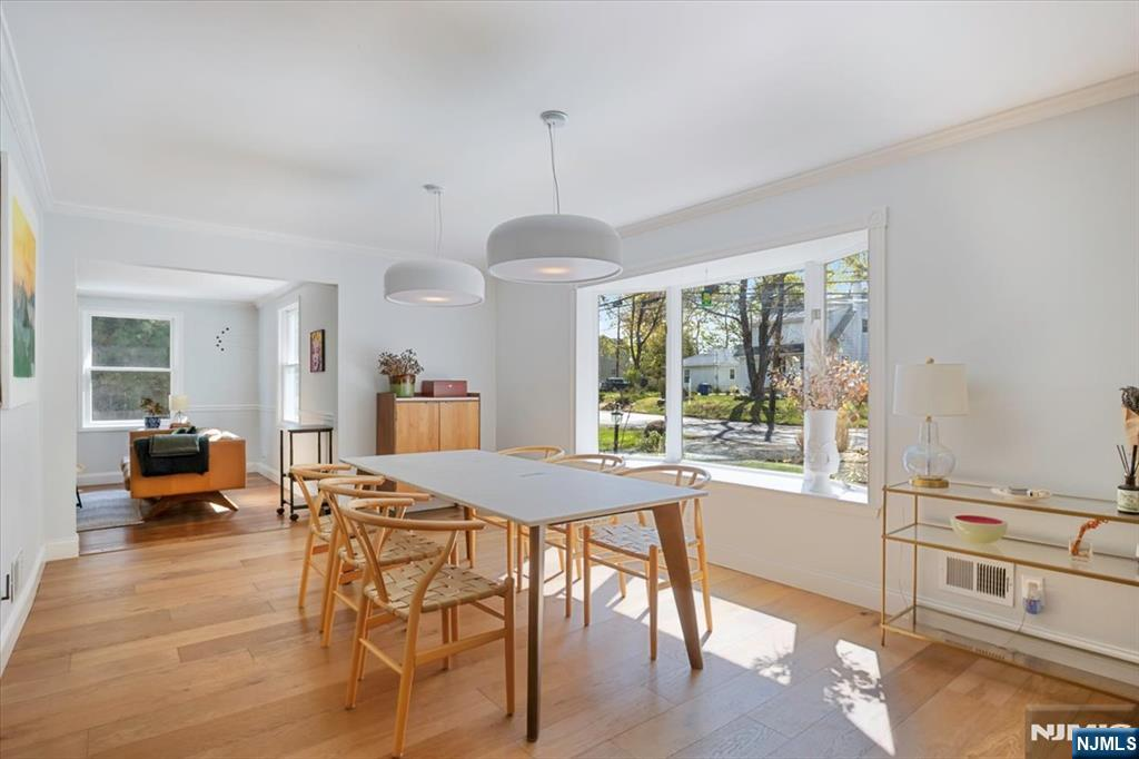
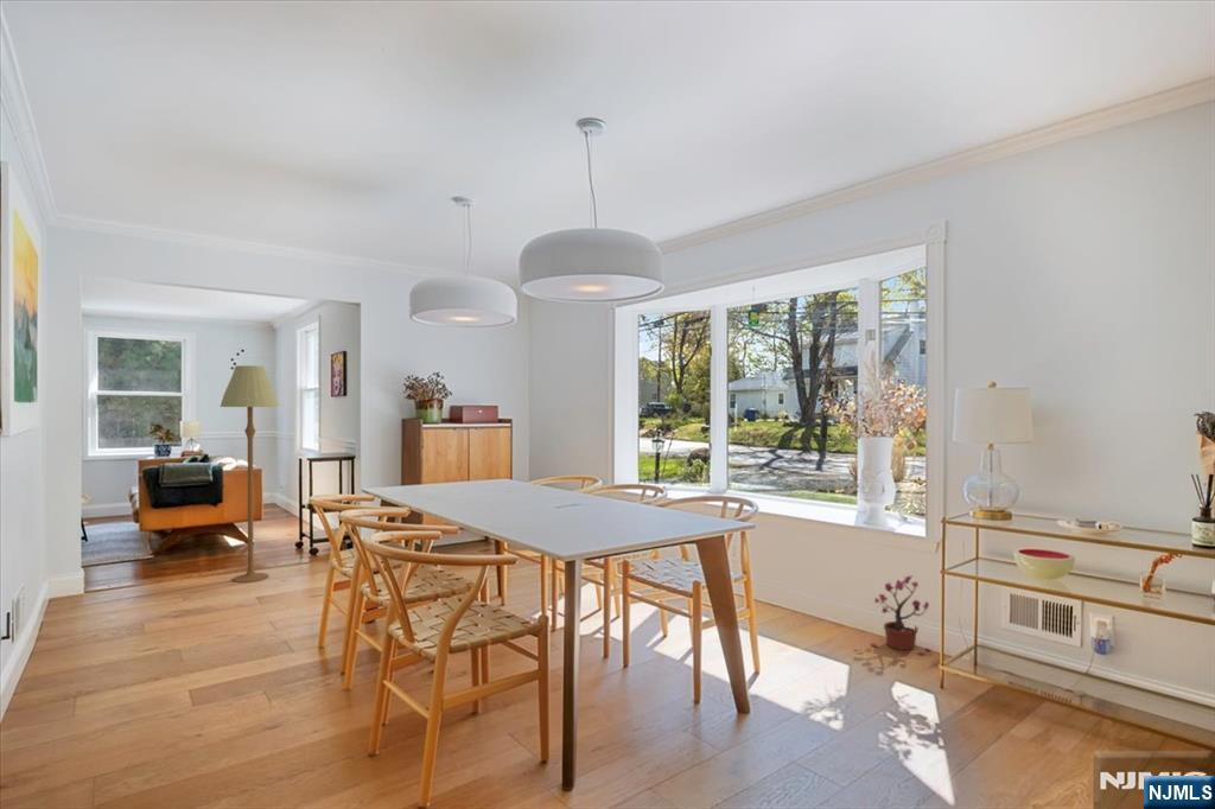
+ floor lamp [220,364,280,584]
+ potted plant [870,574,933,652]
